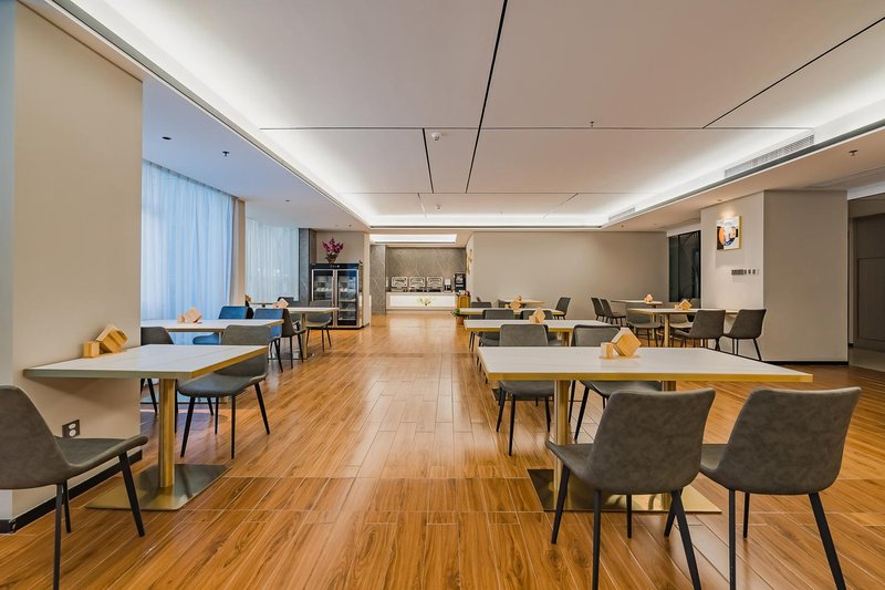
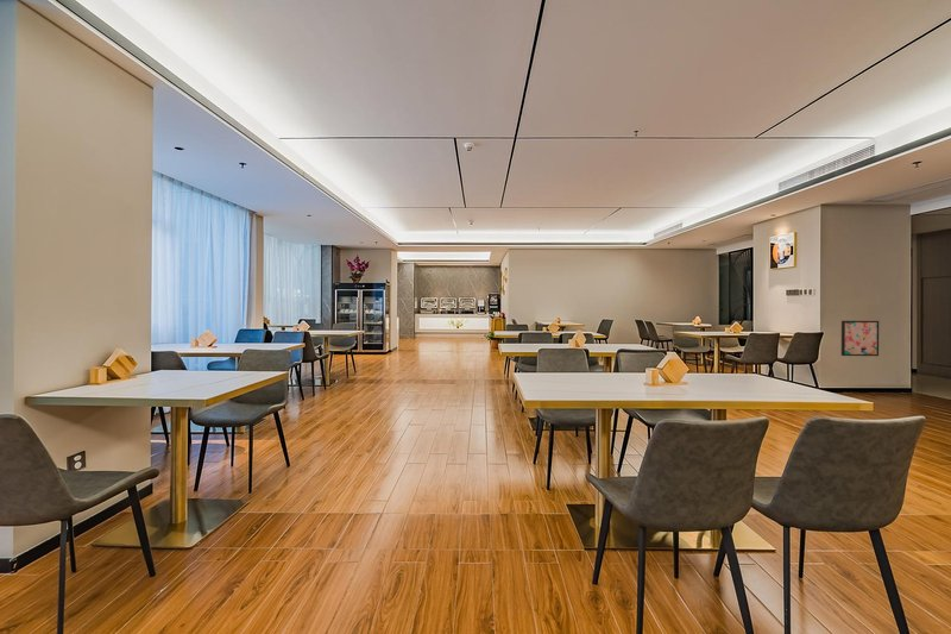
+ wall art [840,320,880,357]
